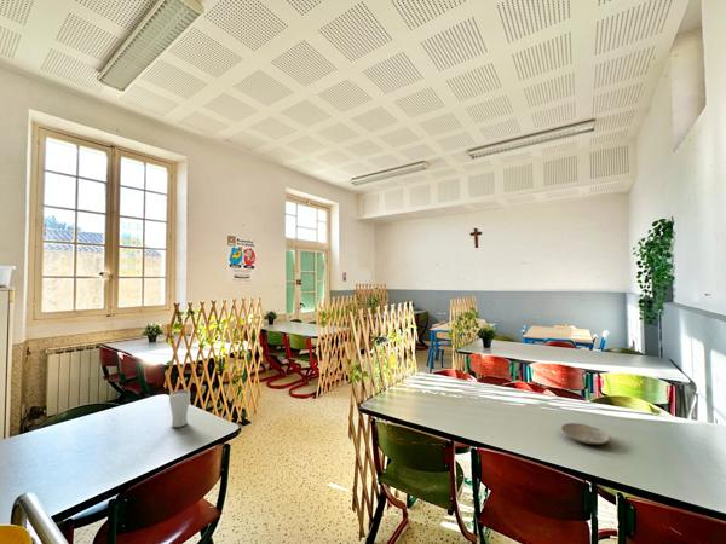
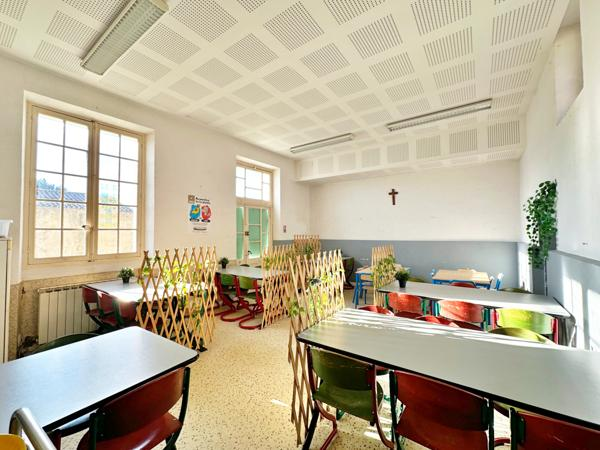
- drinking glass [168,388,191,428]
- plate [560,422,611,446]
